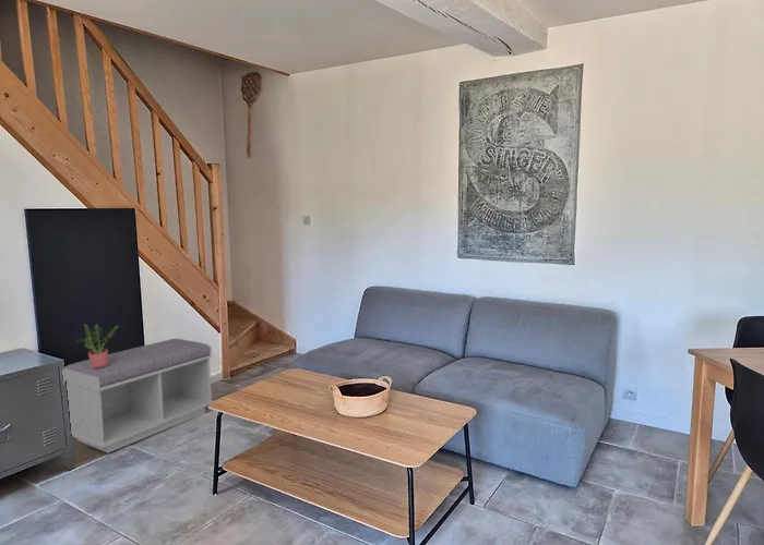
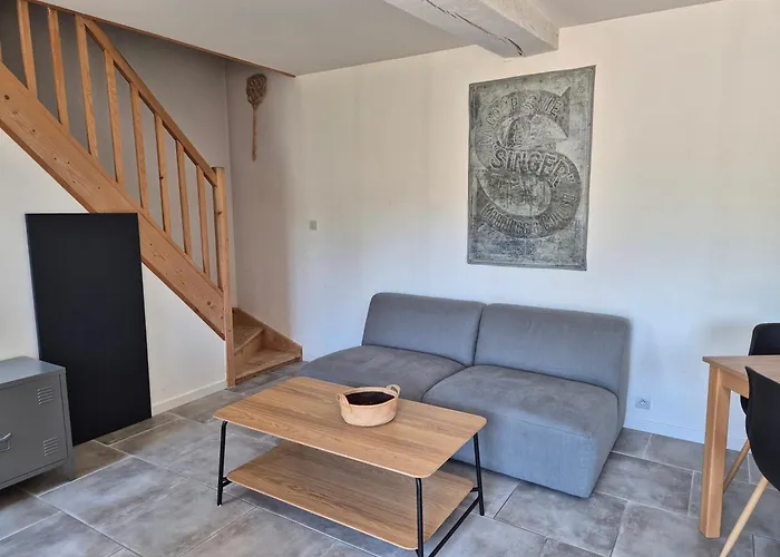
- potted plant [74,323,120,368]
- bench [61,338,214,455]
